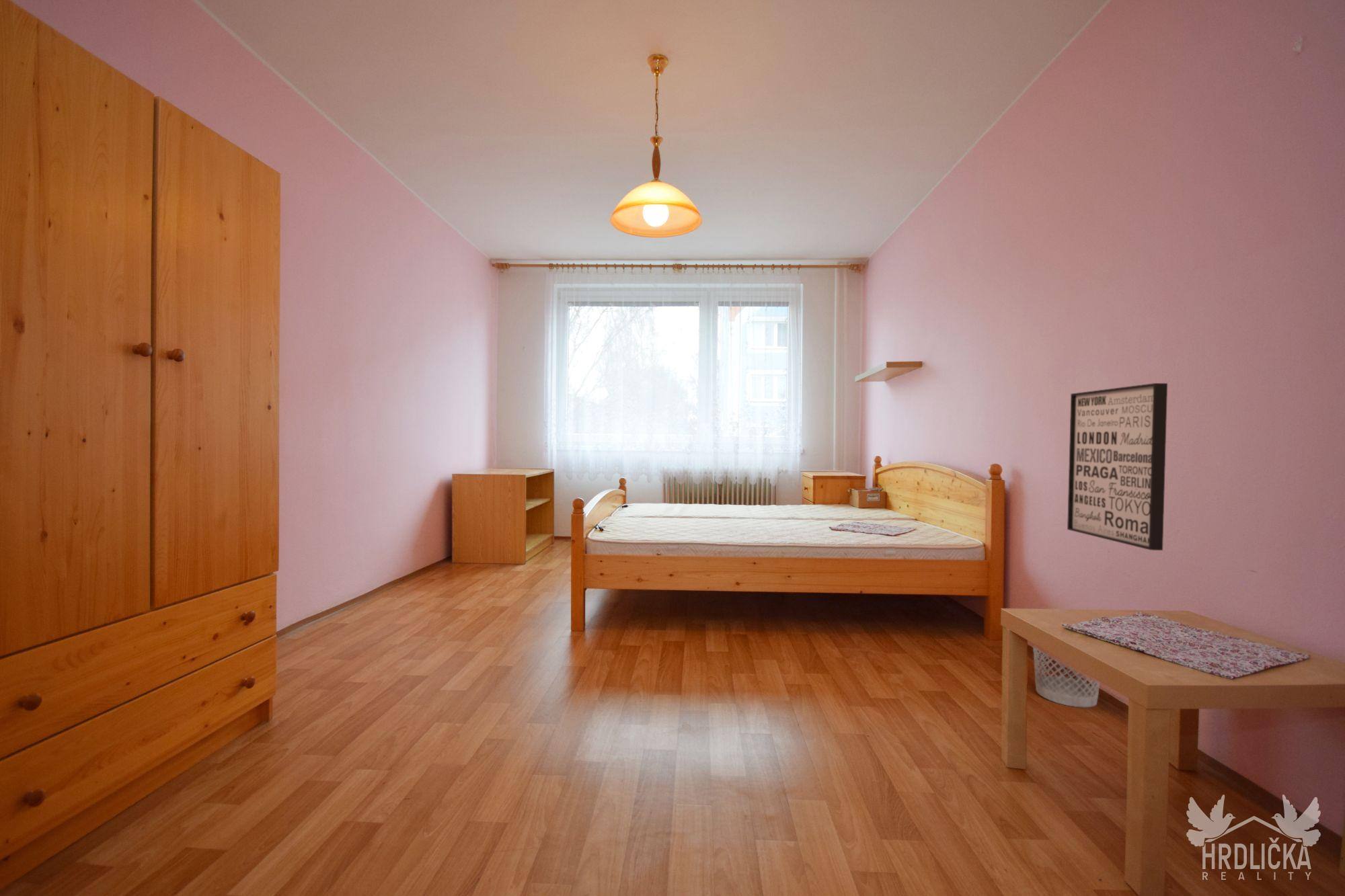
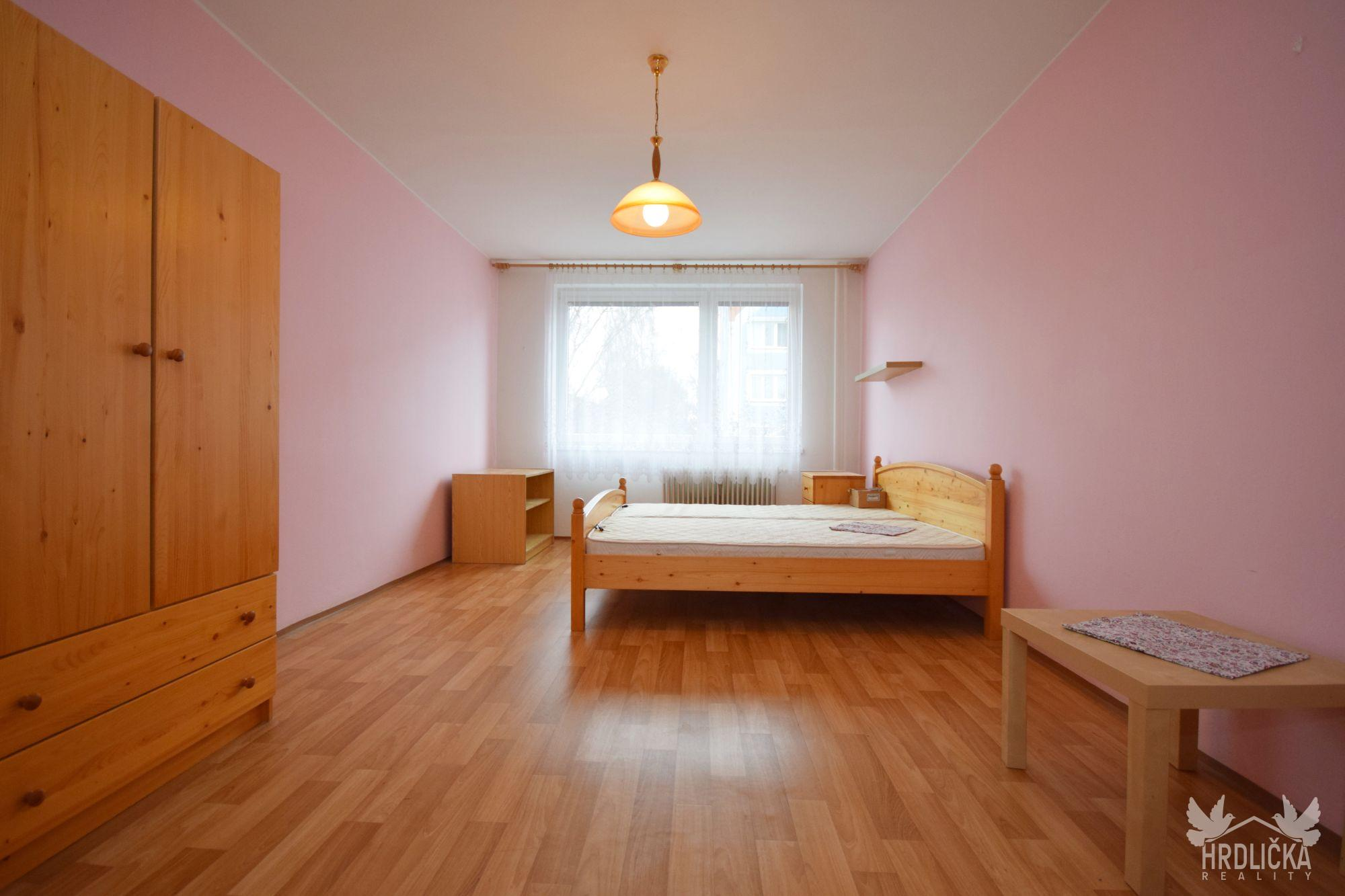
- wall art [1067,382,1168,551]
- wastebasket [1032,645,1100,708]
